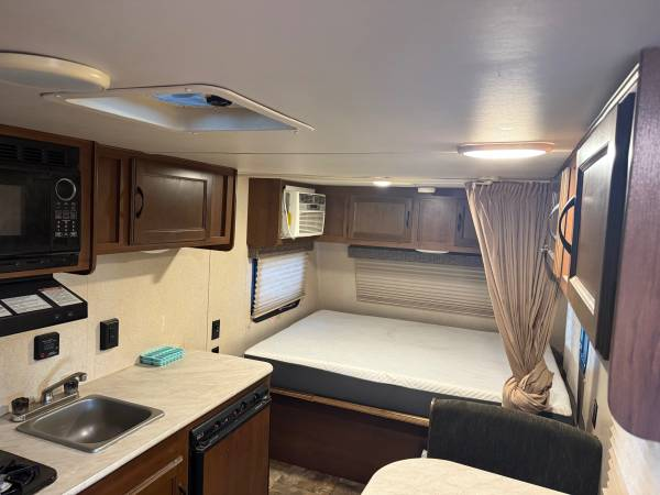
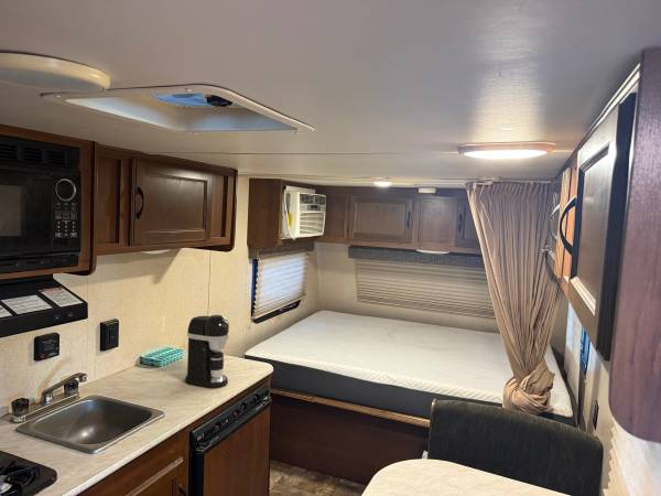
+ coffee maker [184,314,230,389]
